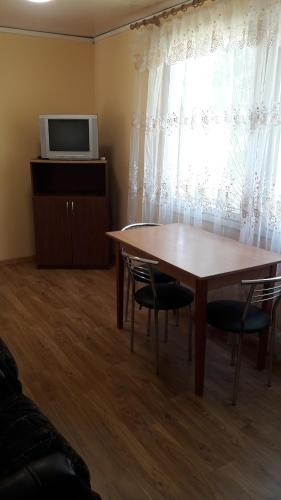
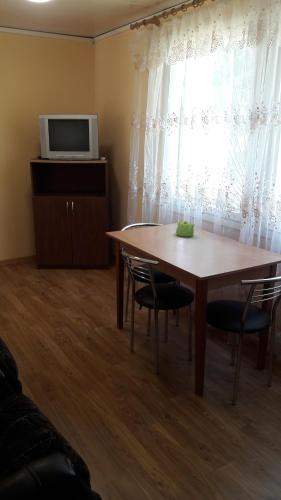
+ teapot [175,220,195,238]
